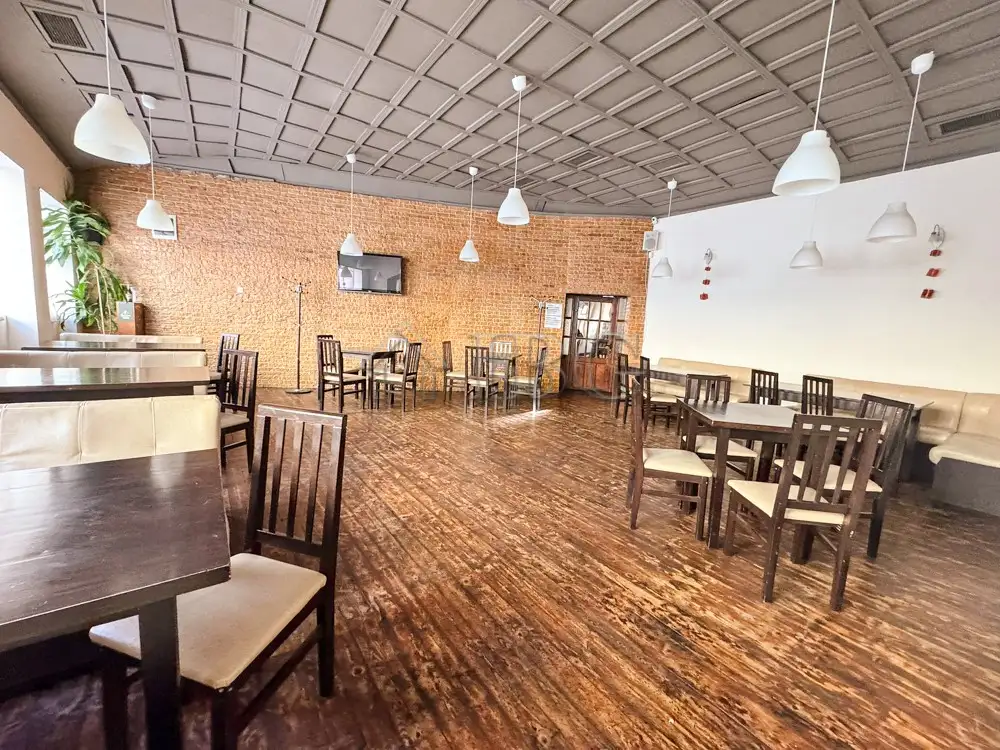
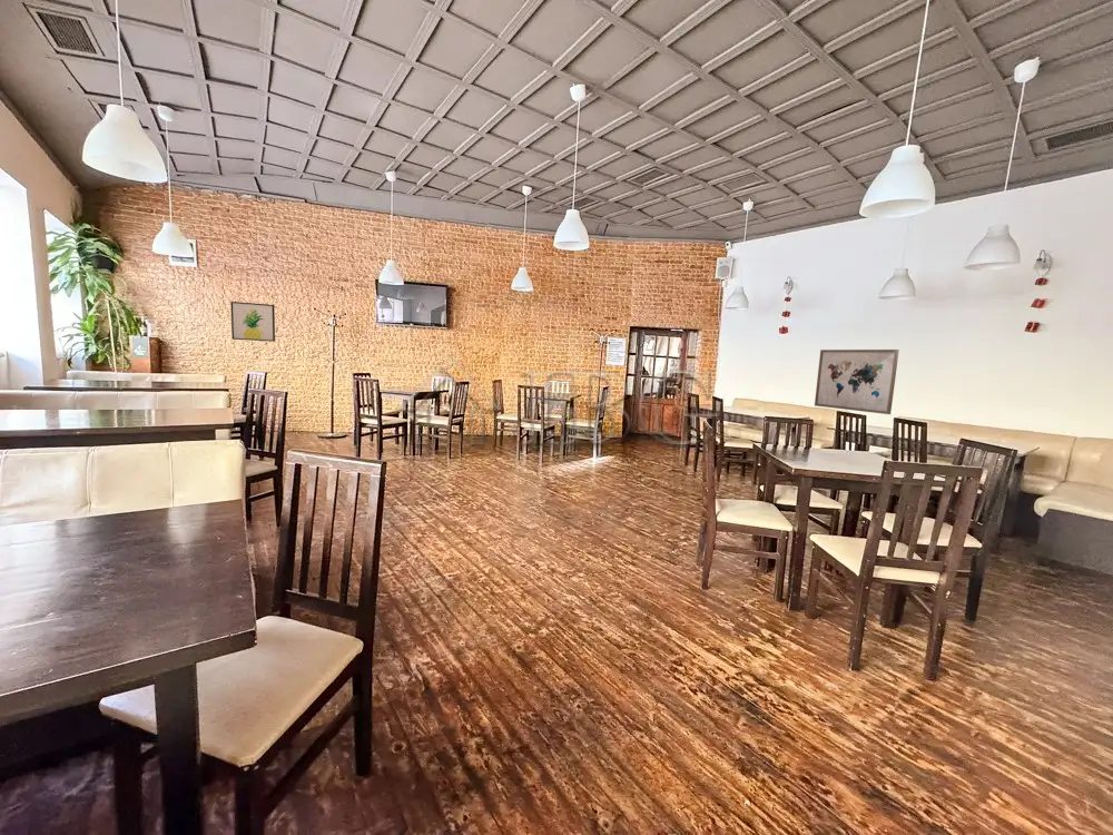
+ wall art [814,348,900,415]
+ wall art [229,301,276,343]
